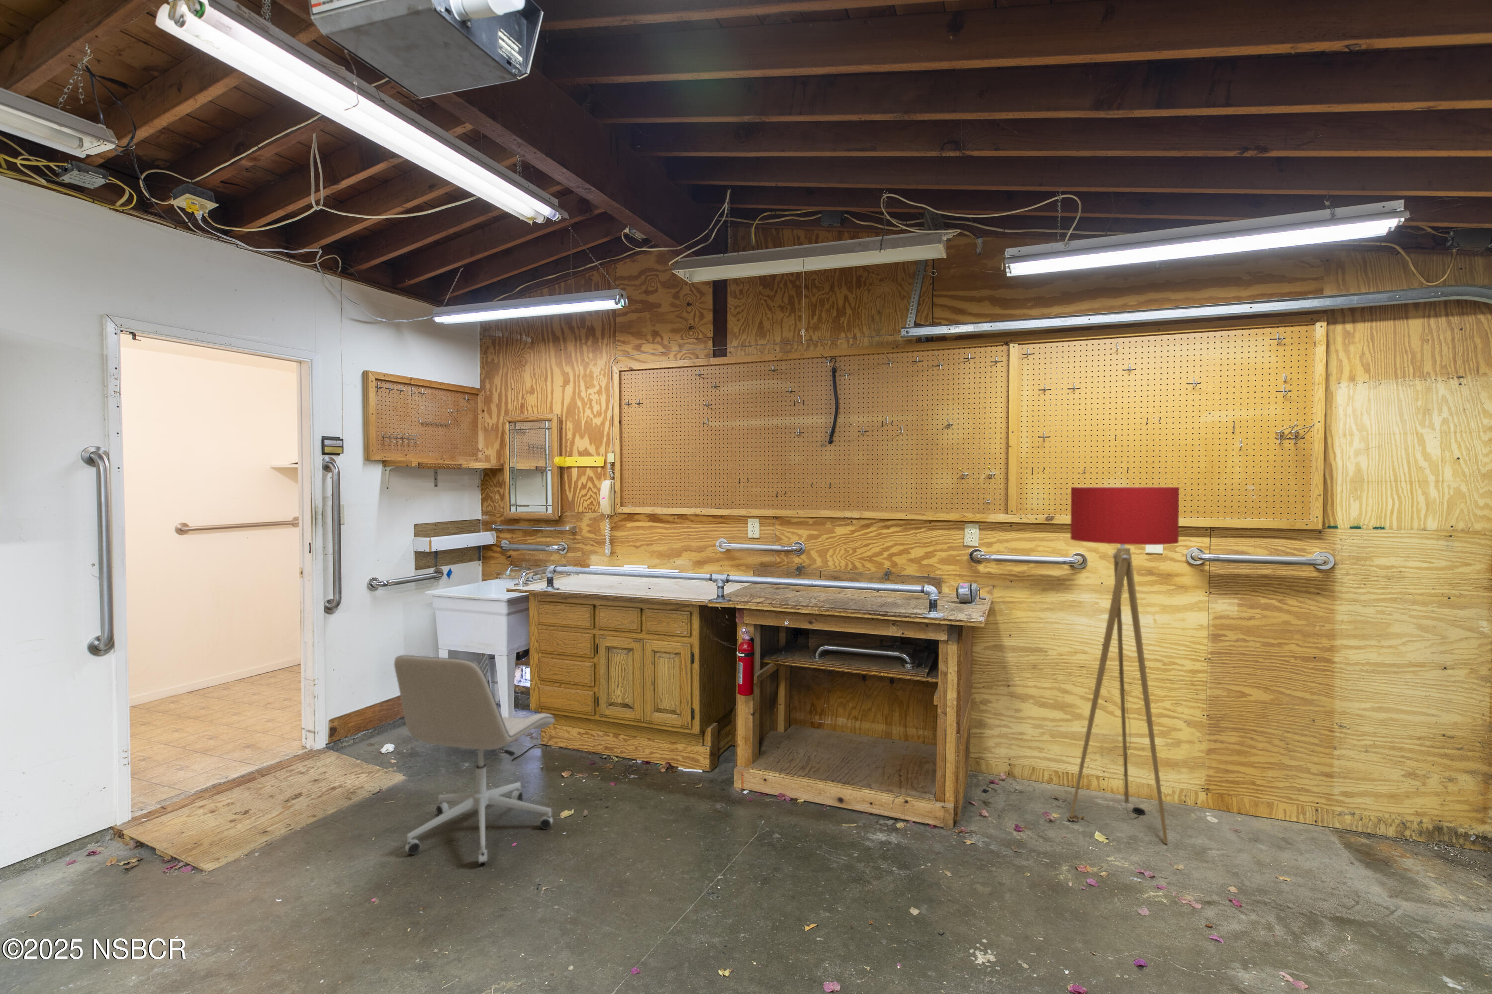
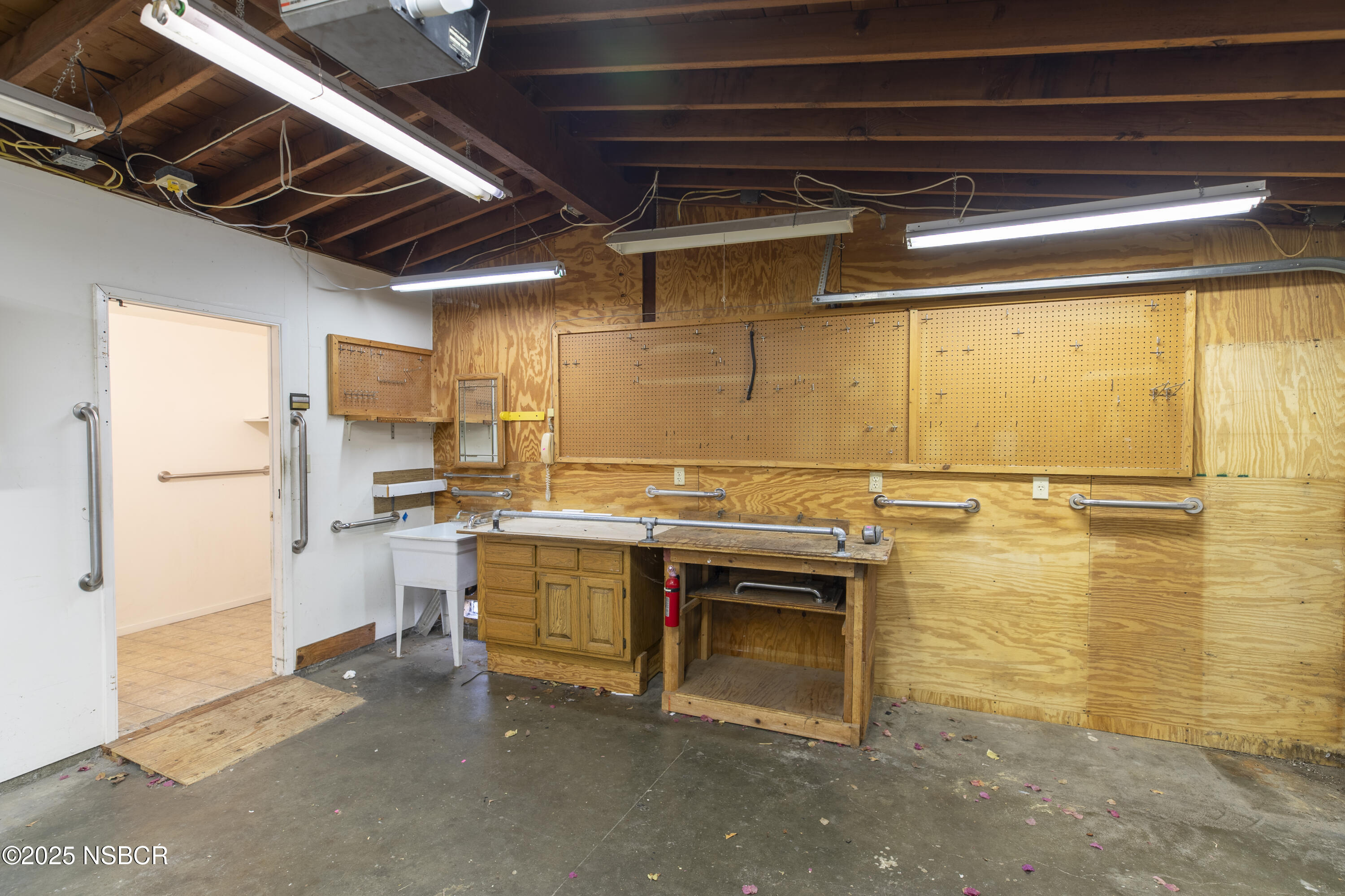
- office chair [394,655,556,865]
- floor lamp [1069,486,1179,844]
